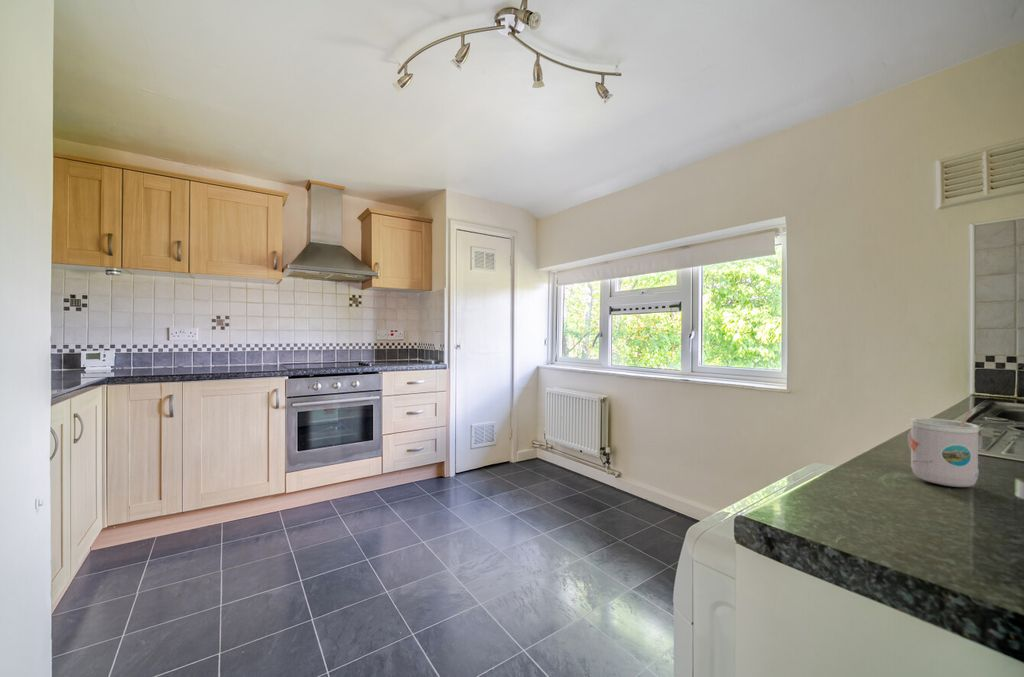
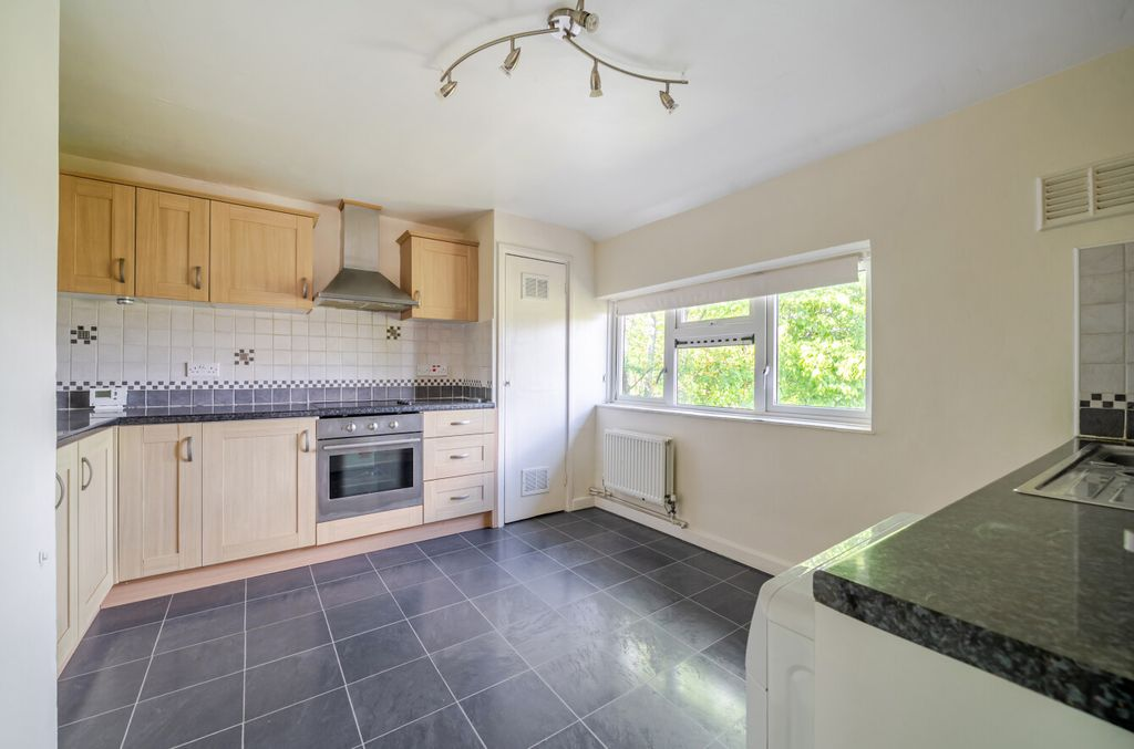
- mug [907,410,980,488]
